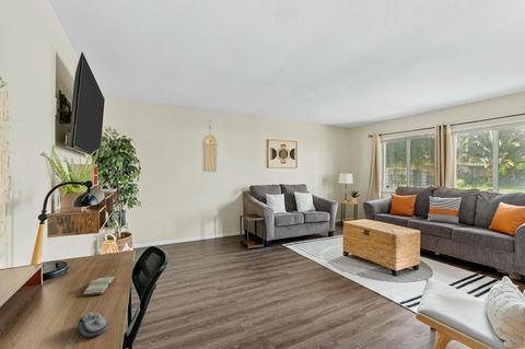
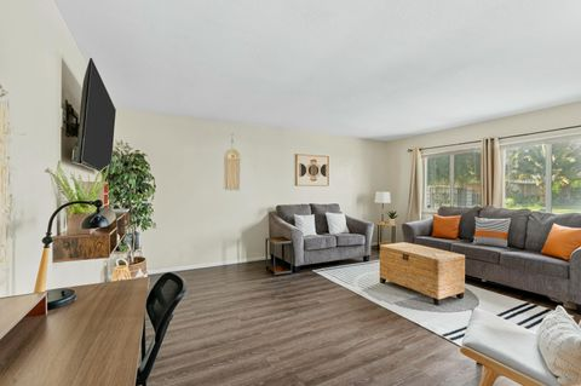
- computer mouse [77,311,109,338]
- book [81,276,116,298]
